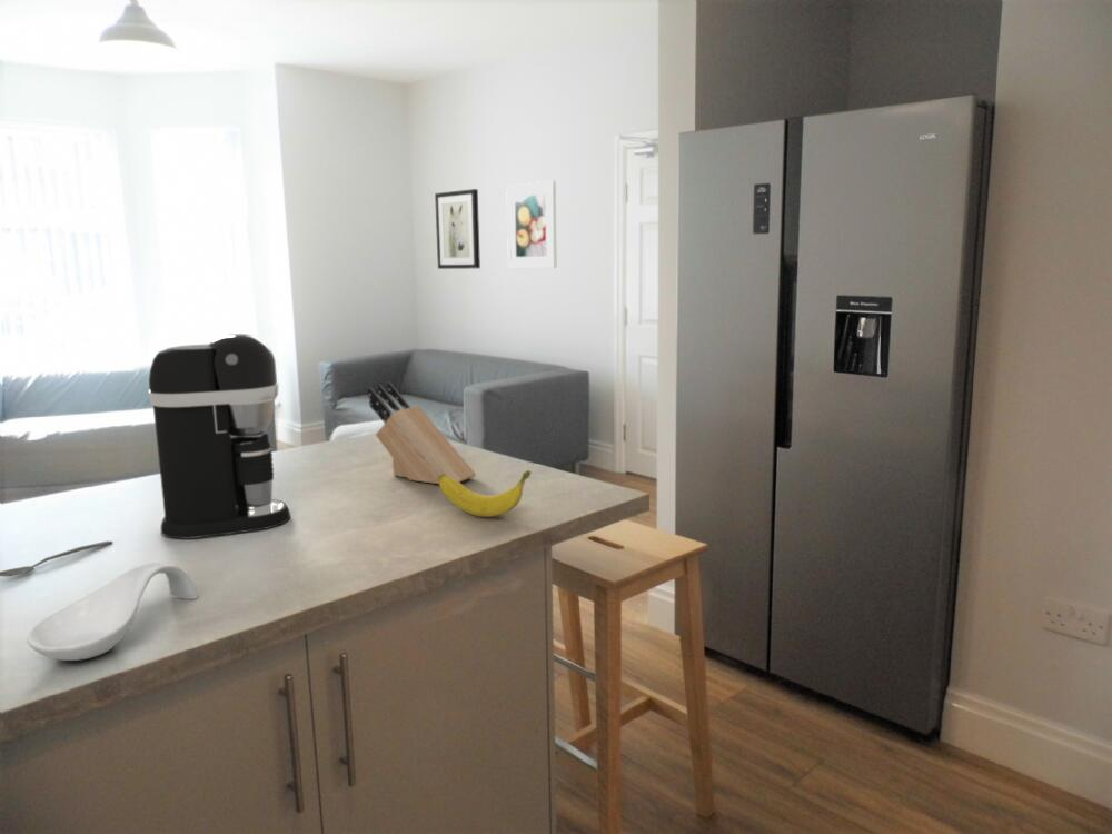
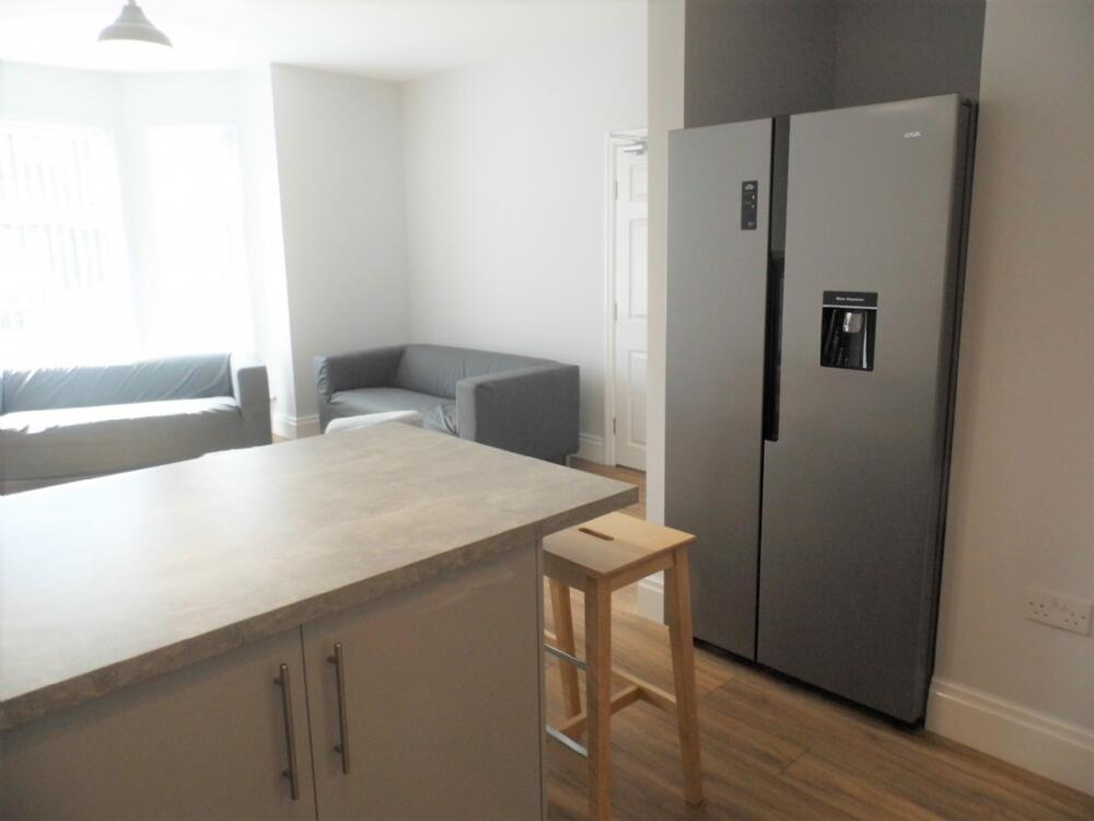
- wall art [434,188,481,270]
- spoon [0,539,113,577]
- spoon rest [26,562,199,662]
- coffee maker [147,332,291,539]
- knife block [367,381,477,485]
- banana [438,469,532,518]
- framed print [505,179,557,269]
